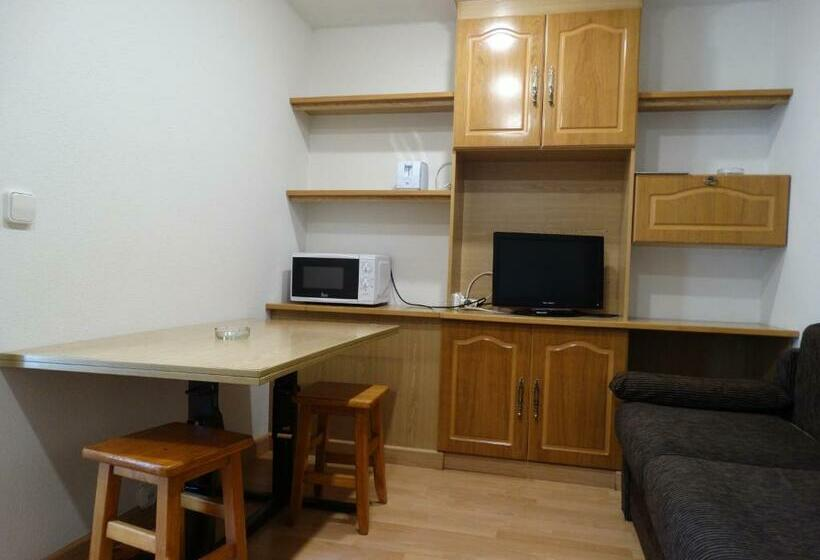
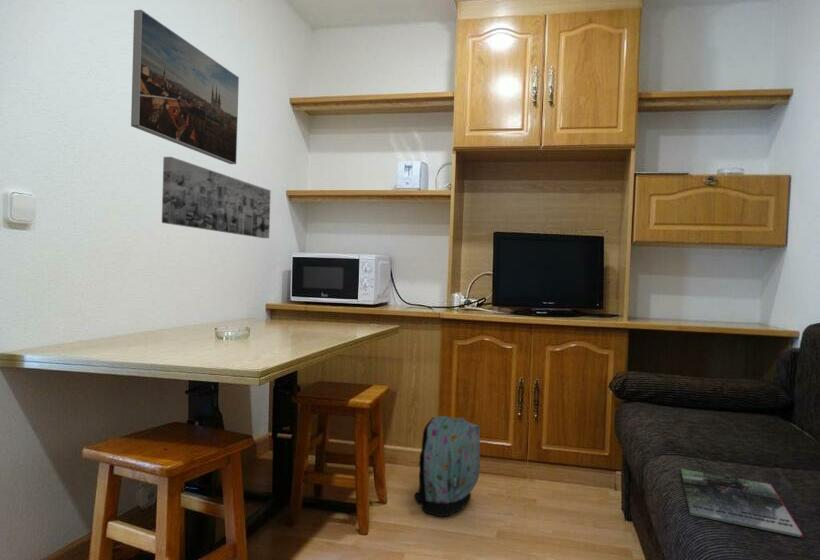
+ backpack [413,415,481,518]
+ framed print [130,9,240,165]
+ wall art [161,156,272,239]
+ magazine [680,468,804,539]
